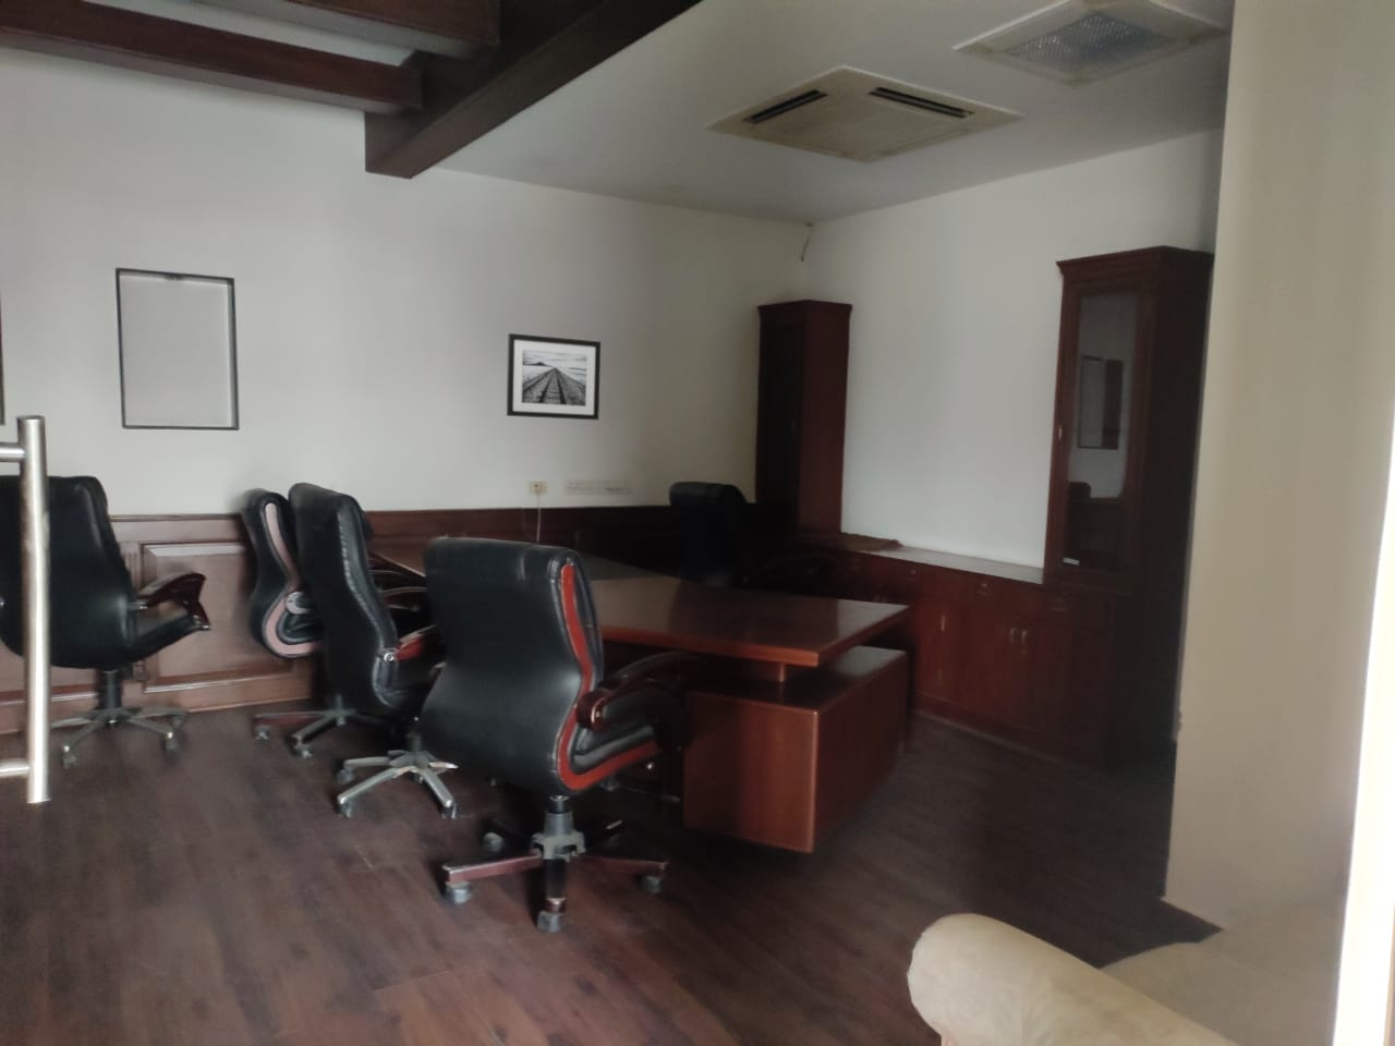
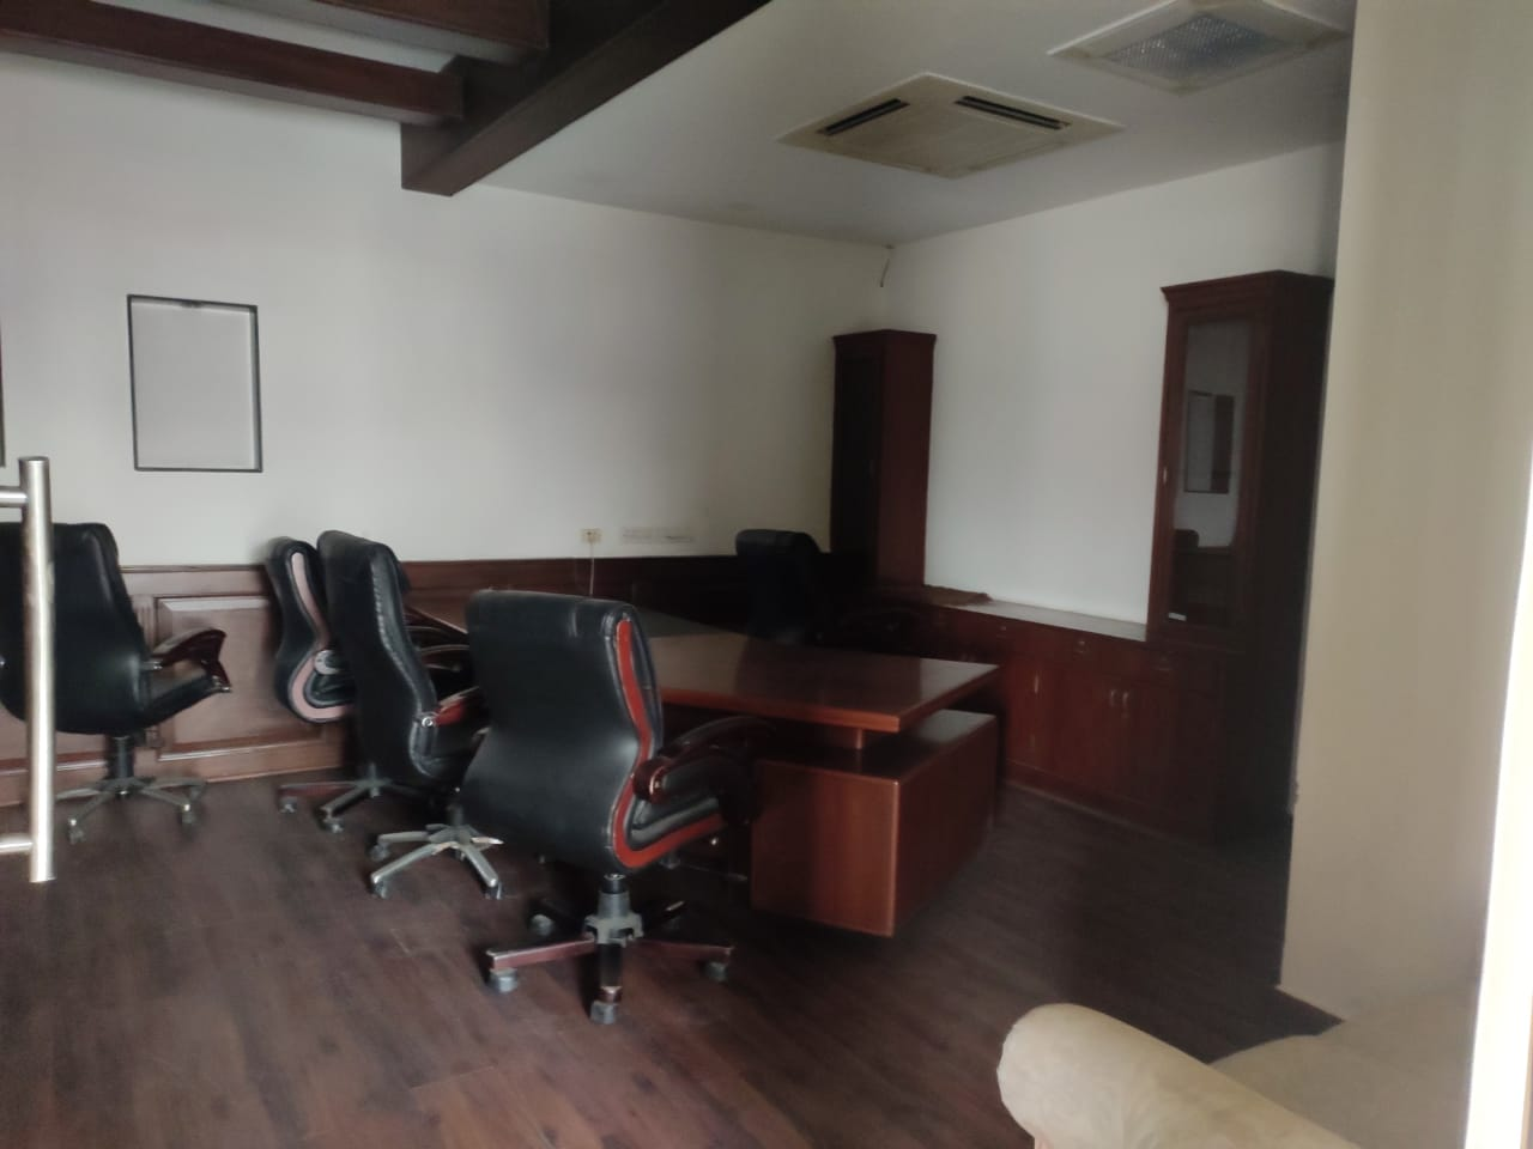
- wall art [505,332,602,421]
